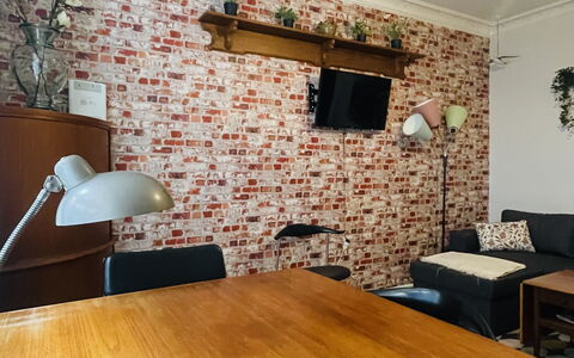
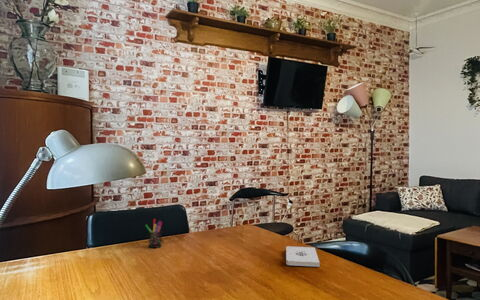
+ notepad [285,245,320,268]
+ pen holder [144,218,163,249]
